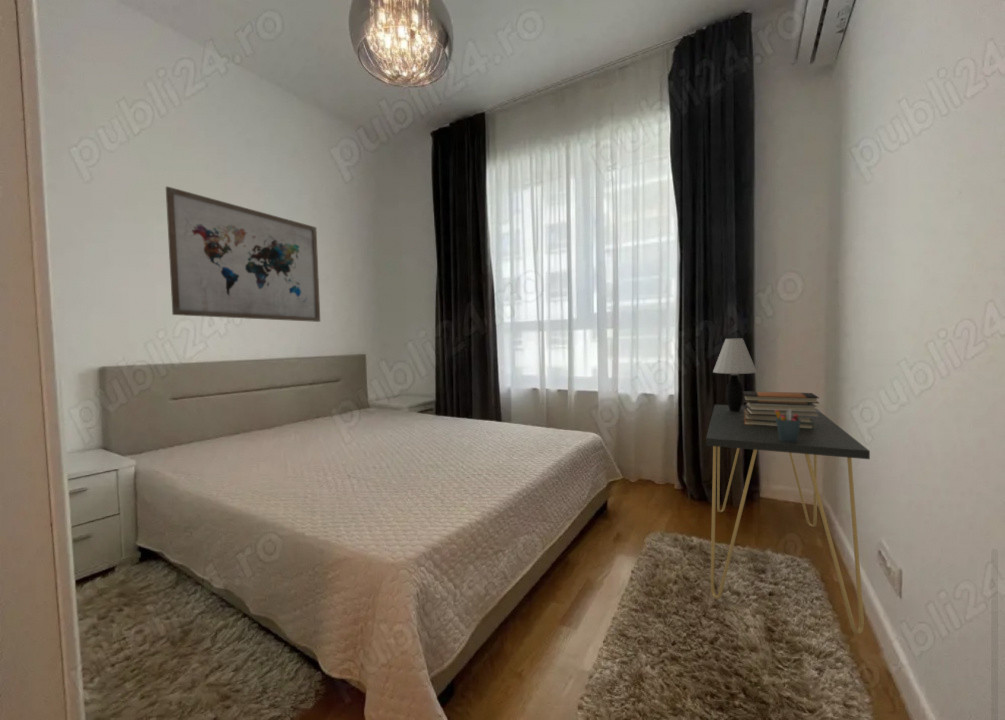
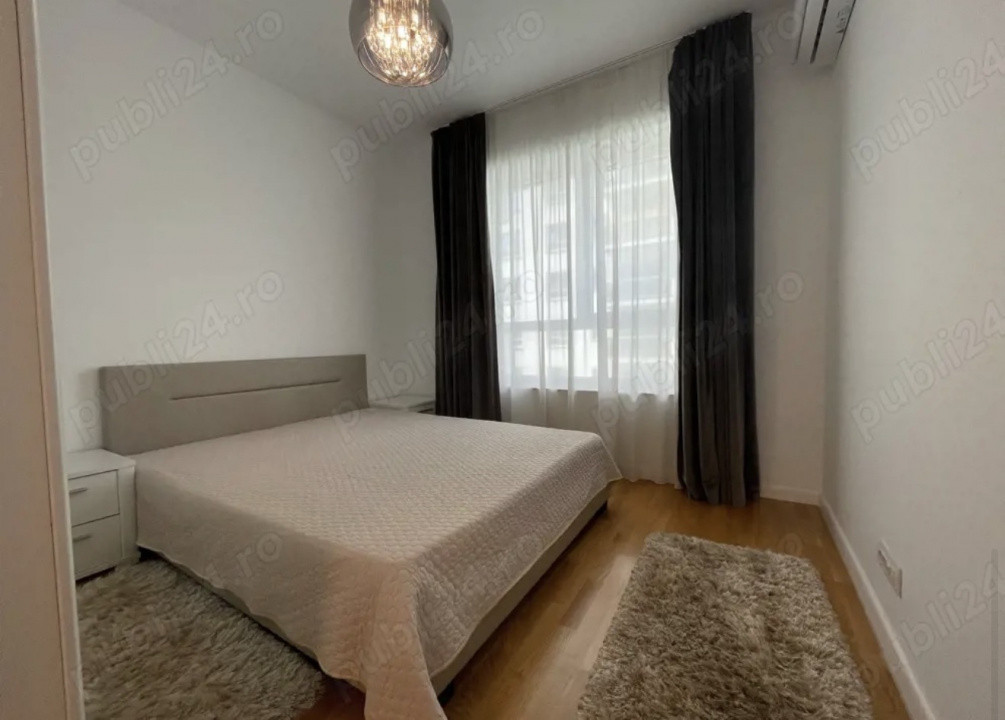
- pen holder [775,409,801,442]
- wall art [165,185,321,323]
- table lamp [712,337,758,412]
- book stack [743,390,820,429]
- desk [705,404,871,635]
